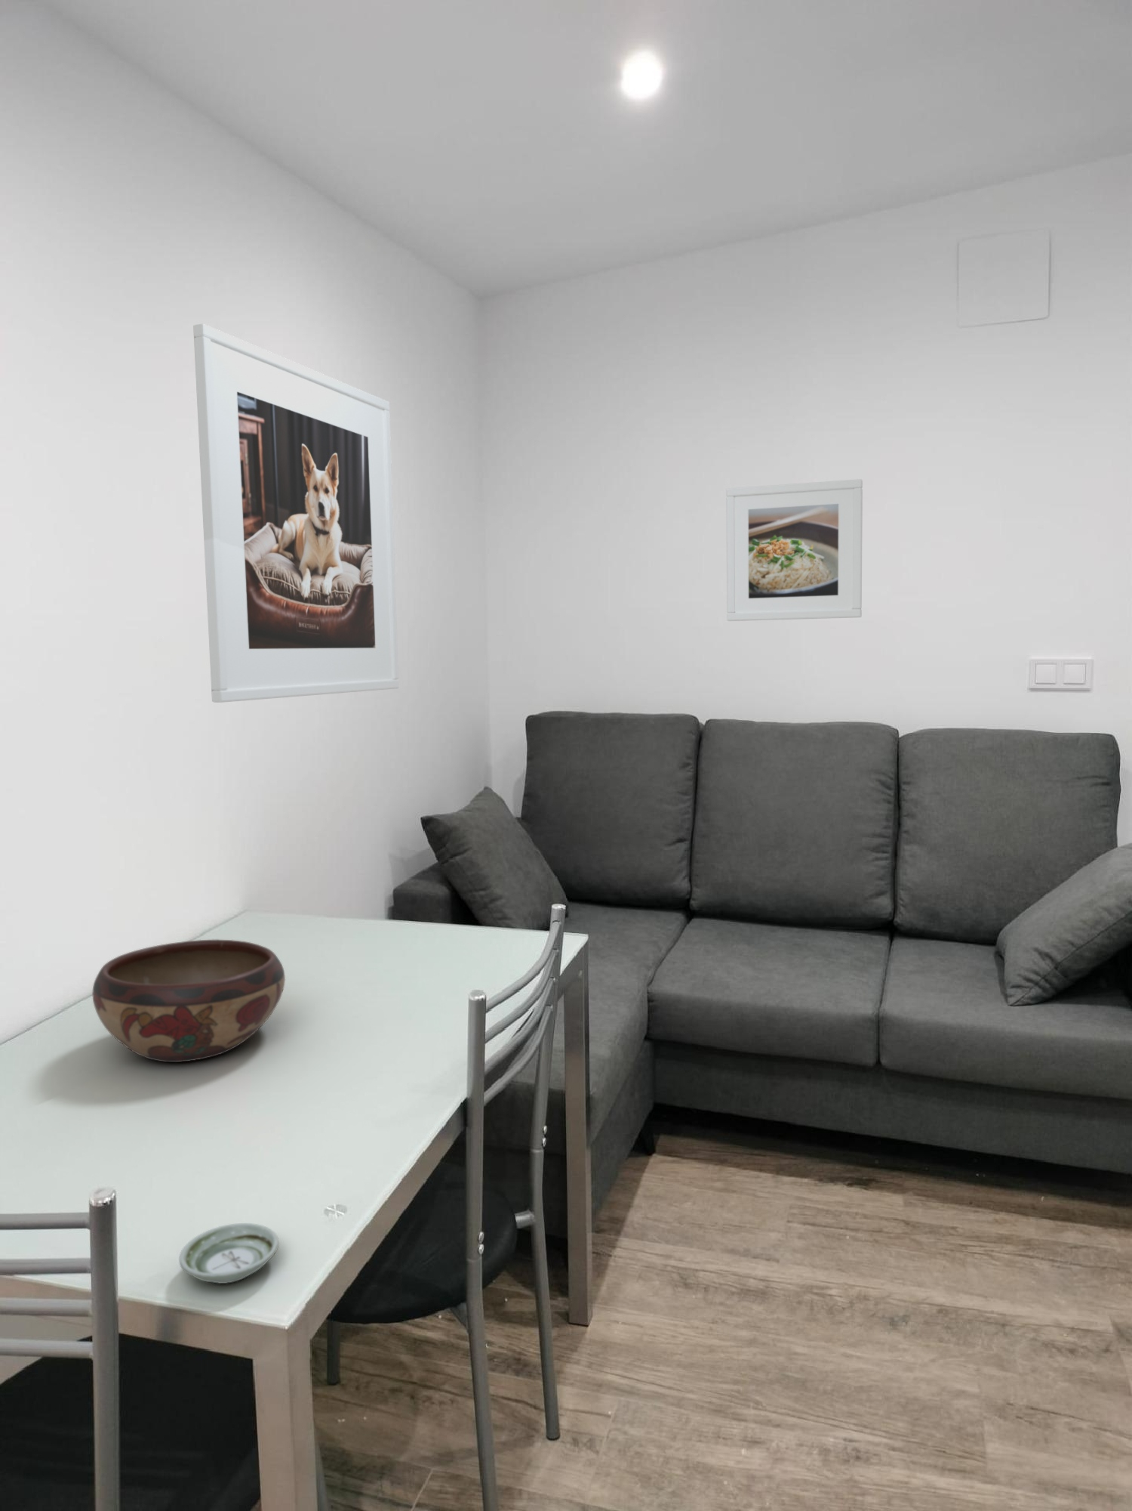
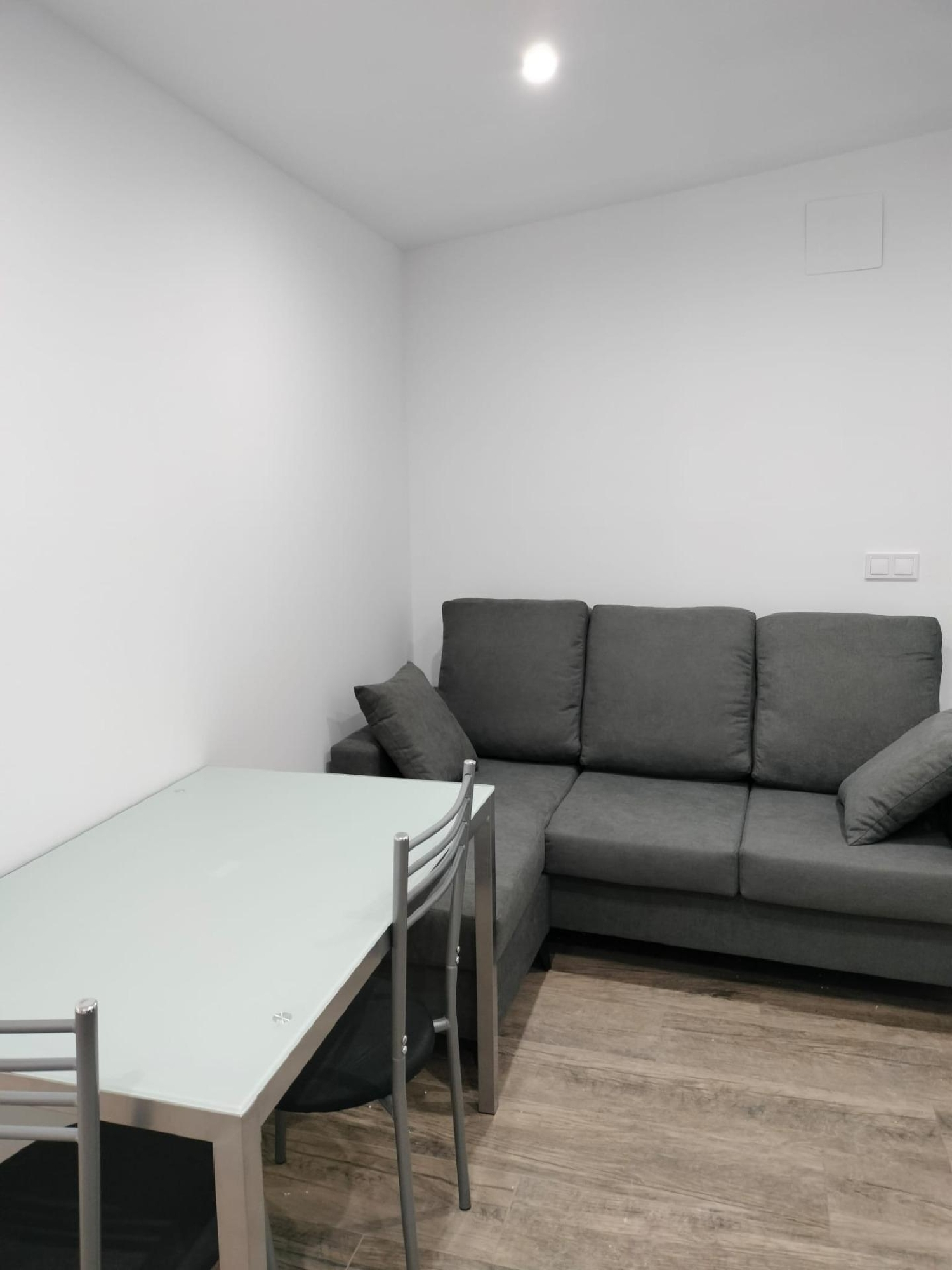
- decorative bowl [92,939,287,1062]
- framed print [193,322,400,703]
- saucer [178,1222,279,1284]
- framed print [725,478,863,622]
